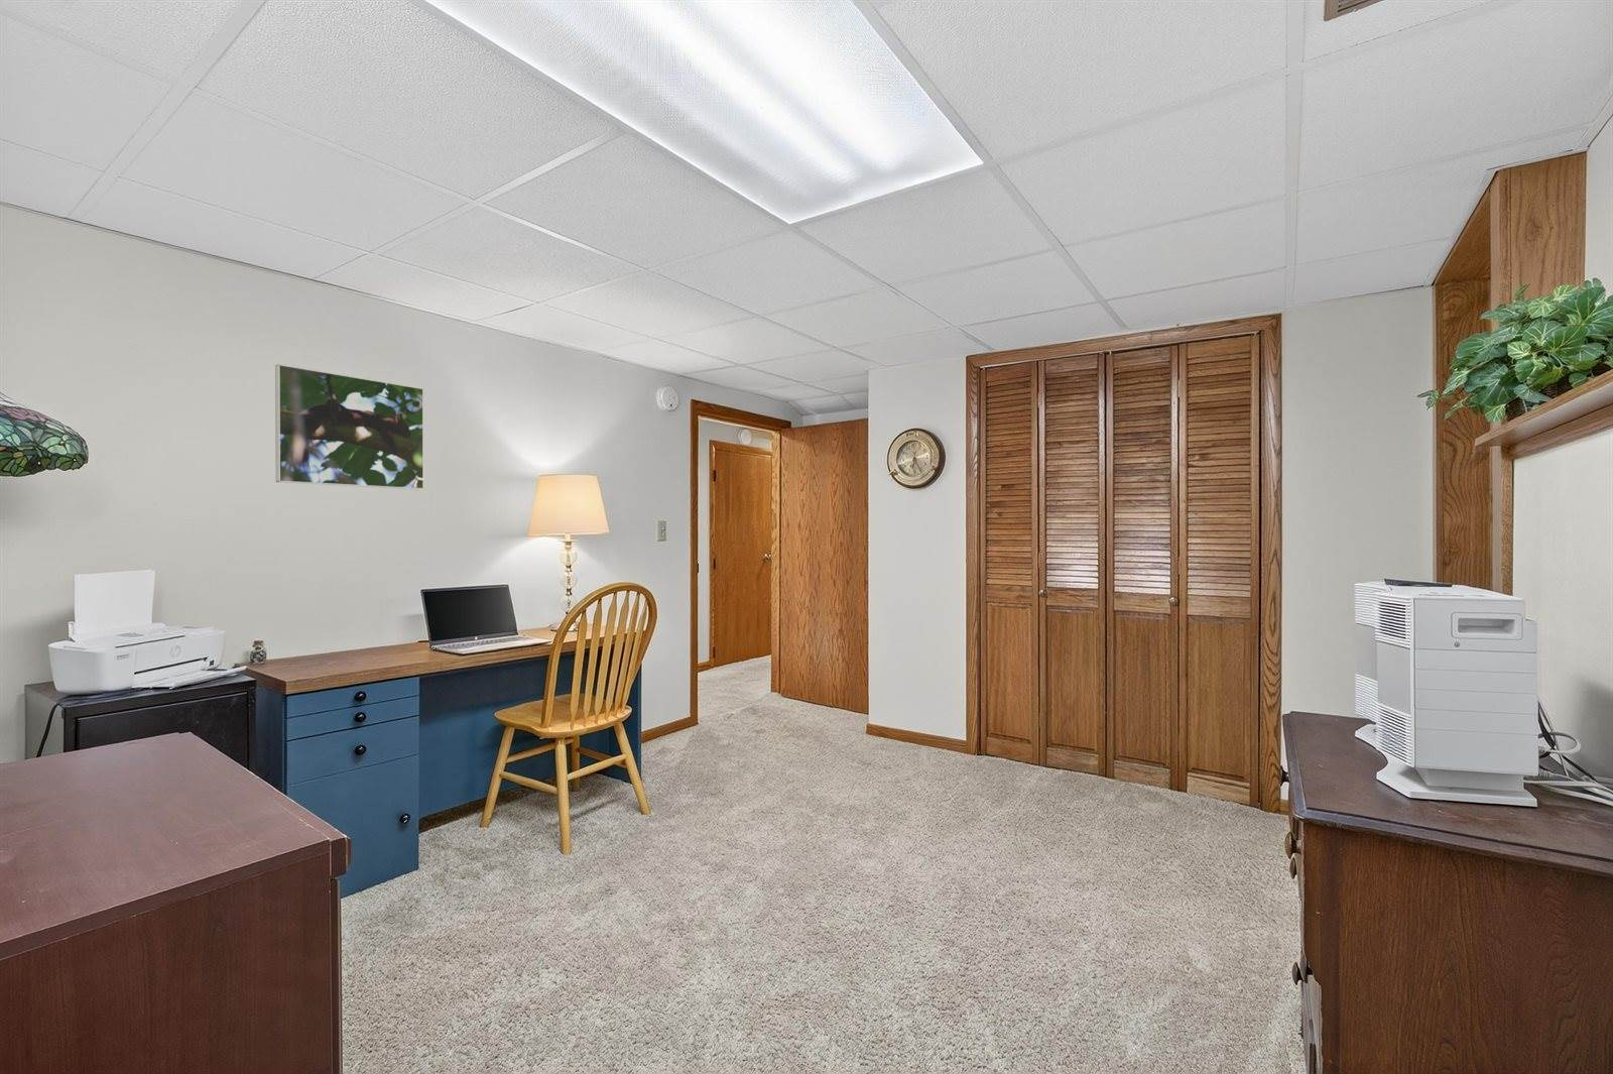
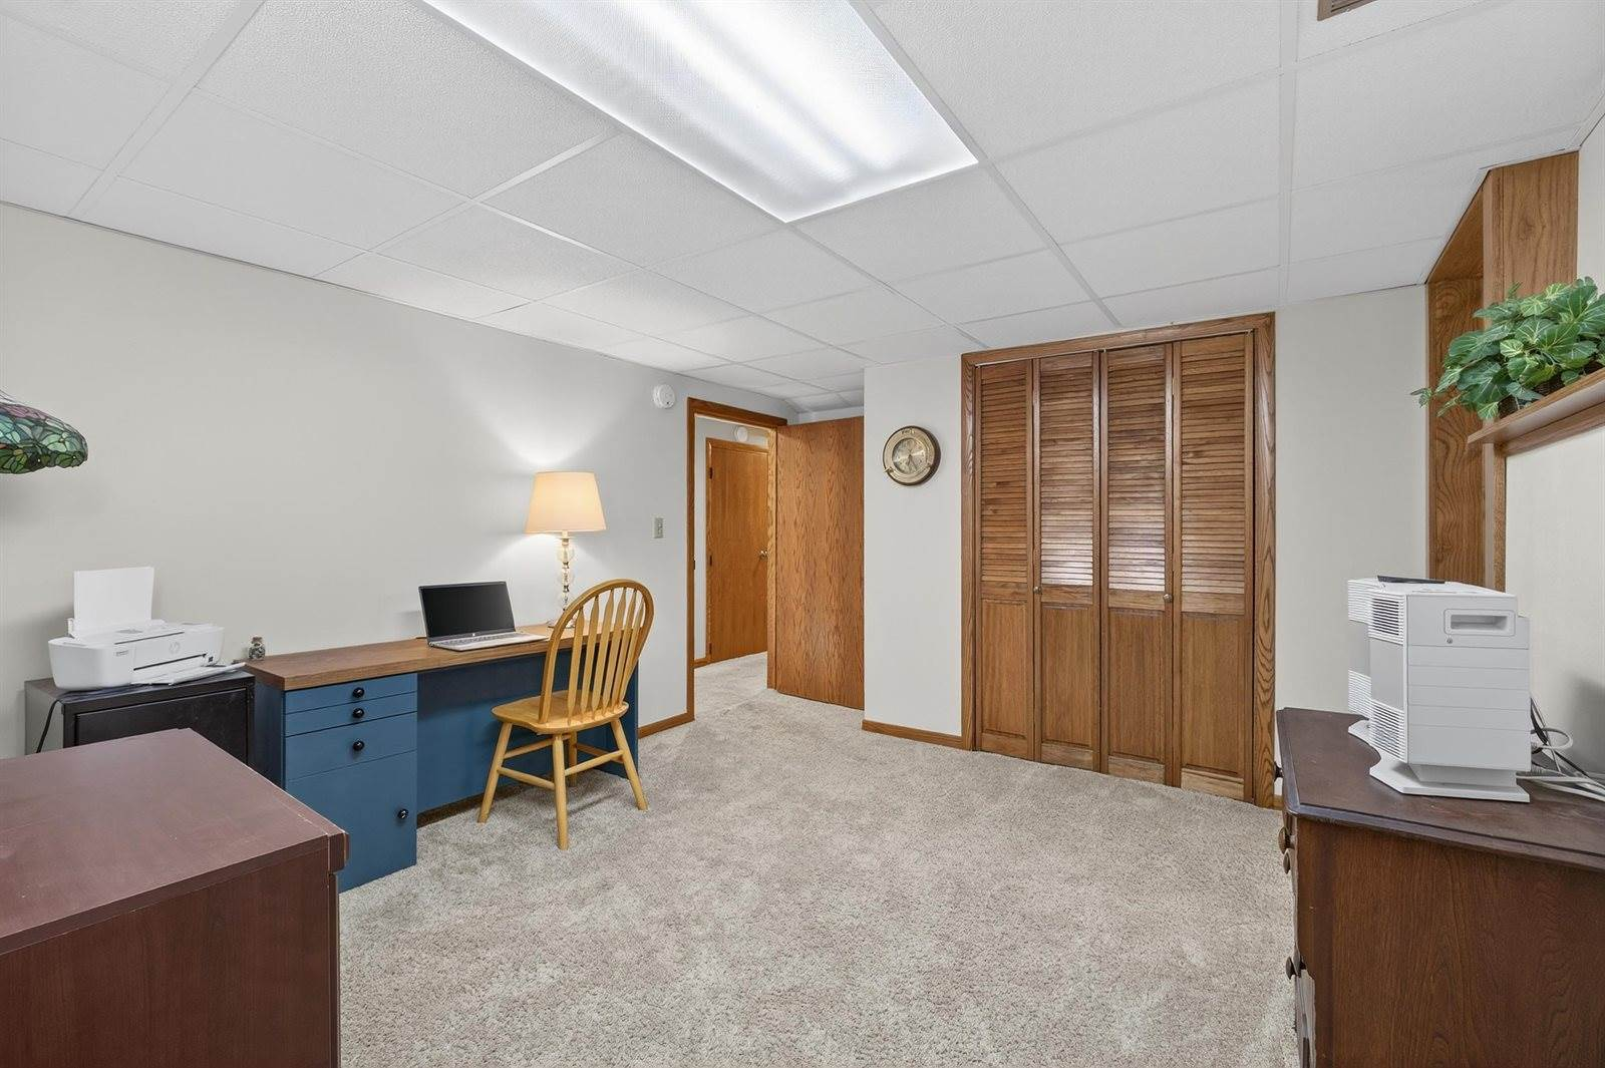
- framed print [274,363,424,490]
